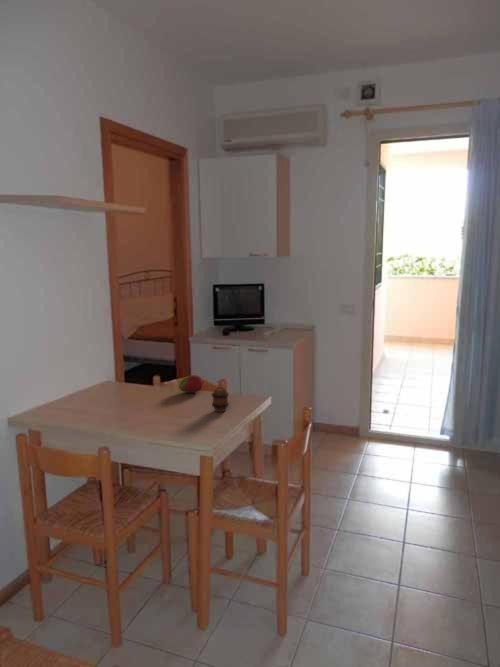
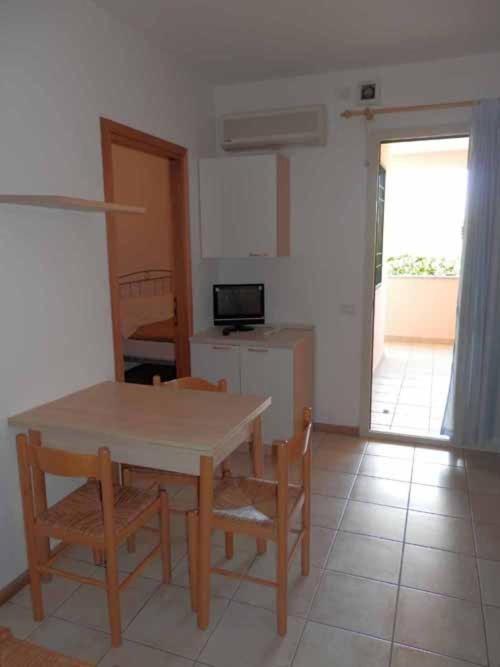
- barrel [211,386,230,413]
- fruit [178,374,205,394]
